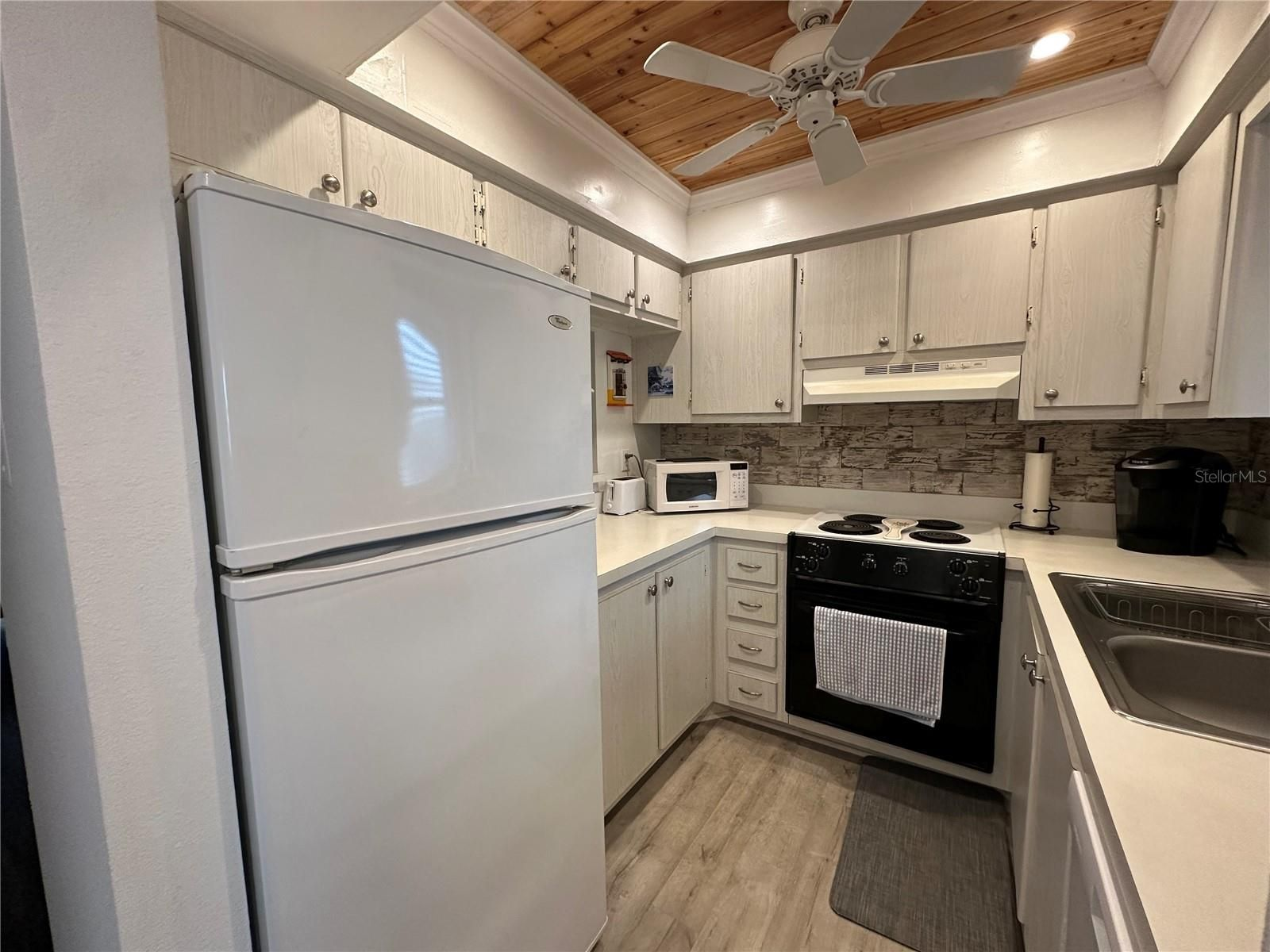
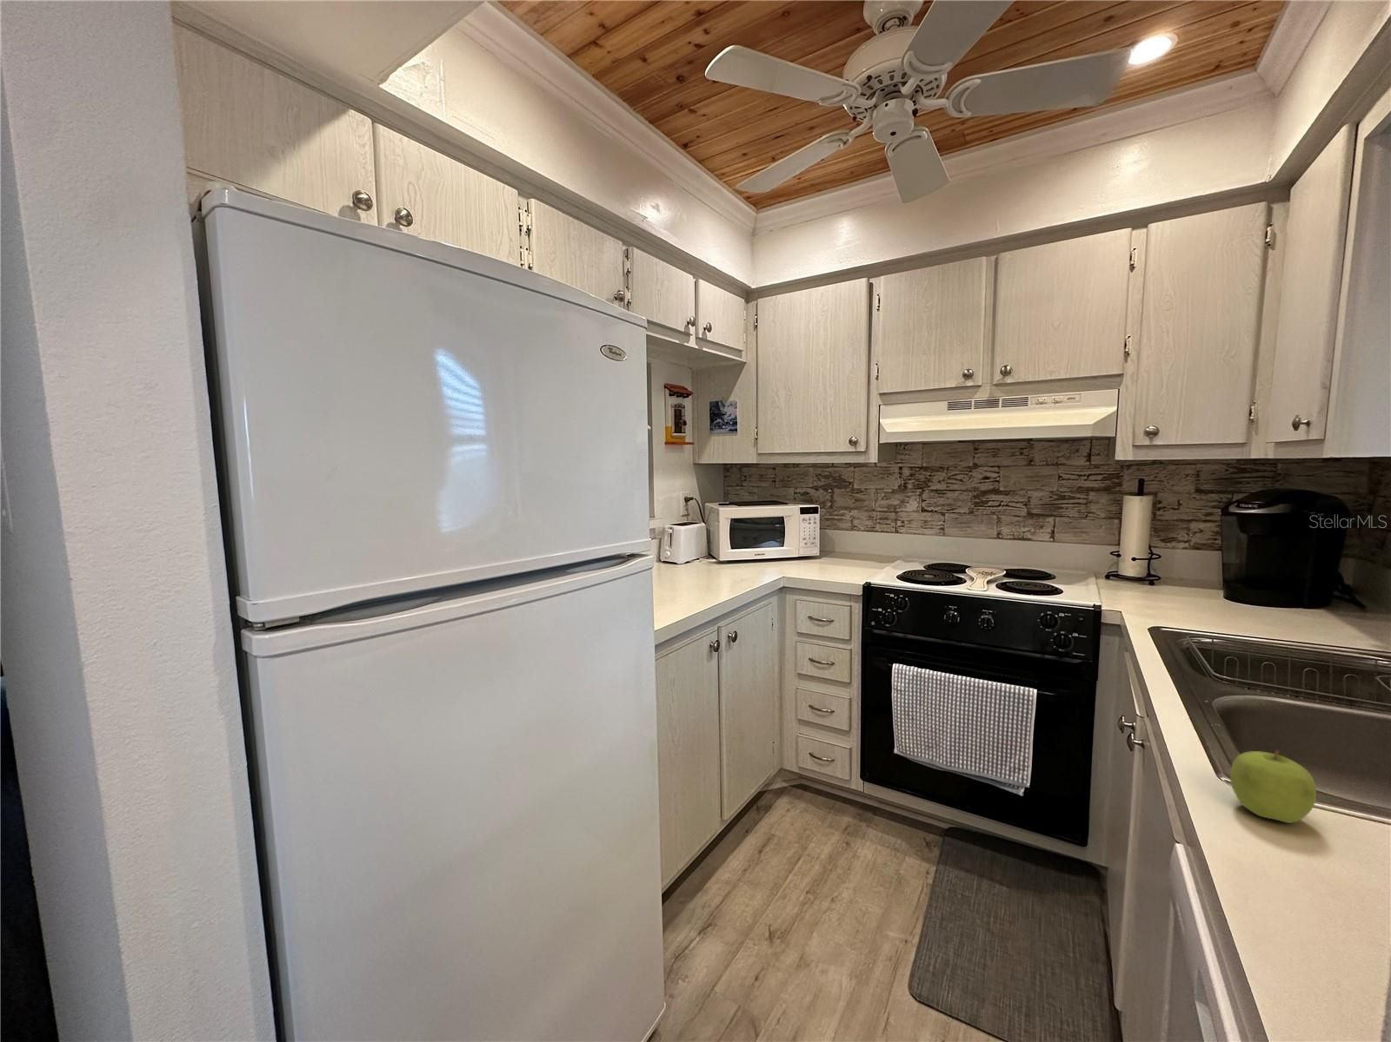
+ fruit [1229,749,1318,824]
